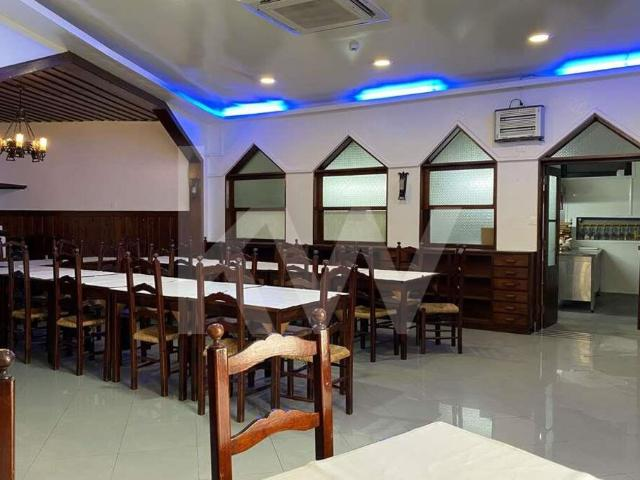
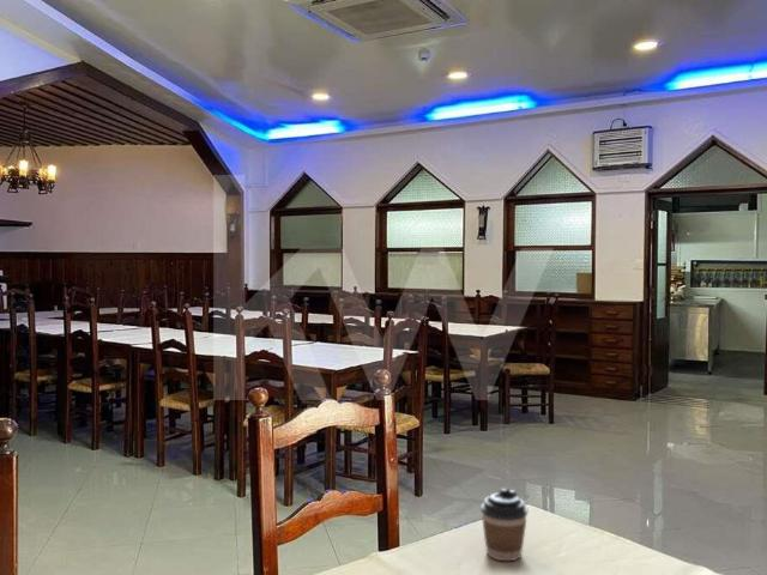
+ coffee cup [479,488,529,562]
